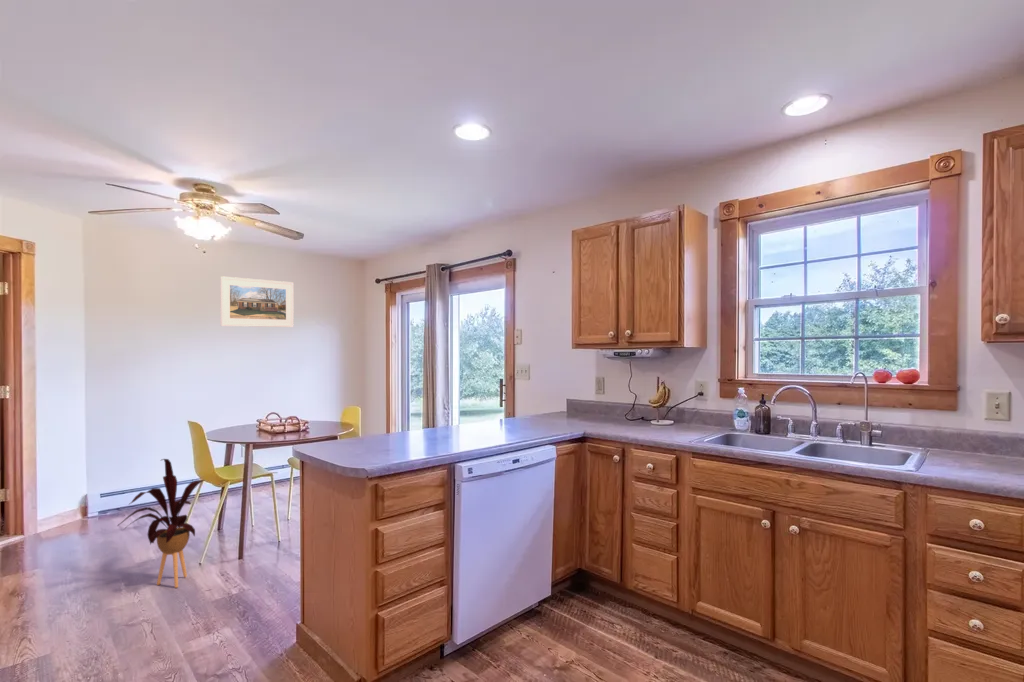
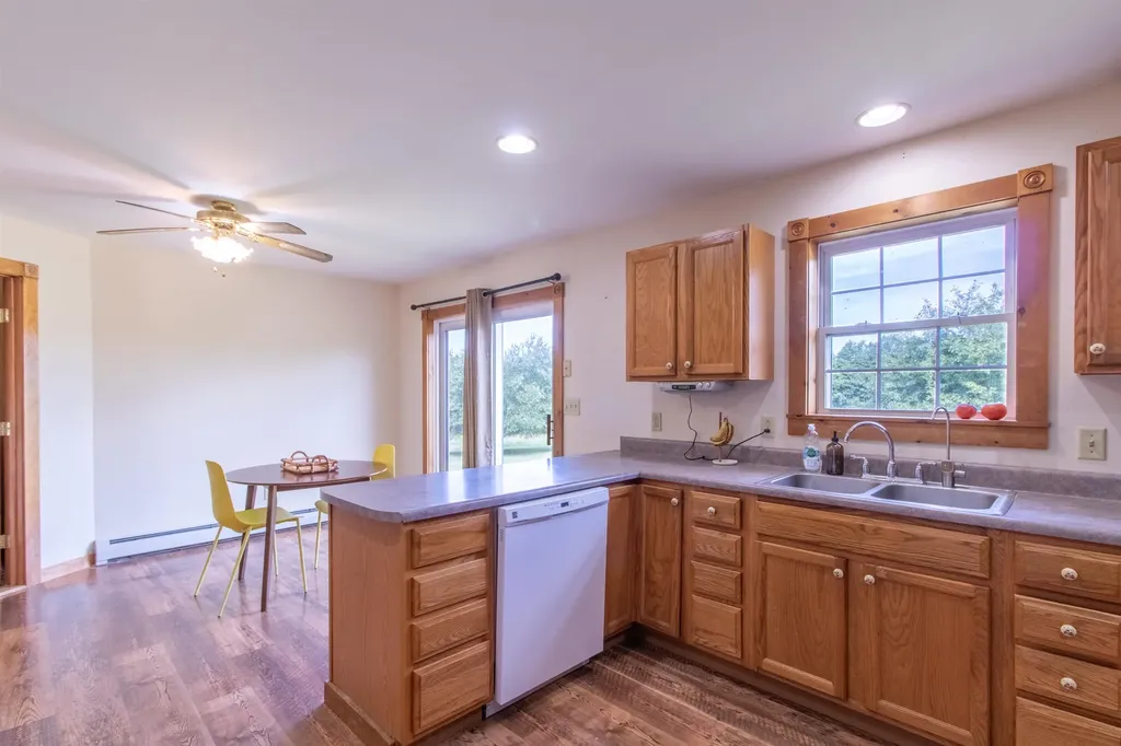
- house plant [118,458,206,589]
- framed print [219,275,295,328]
